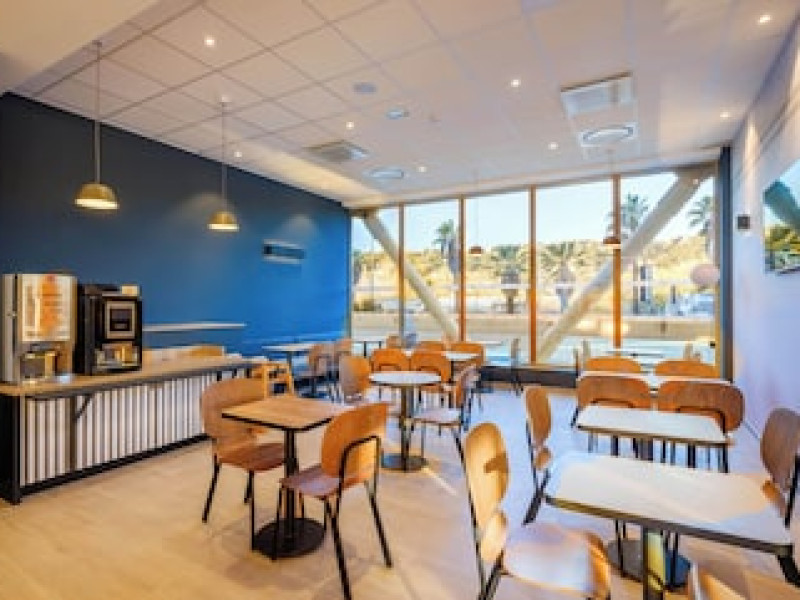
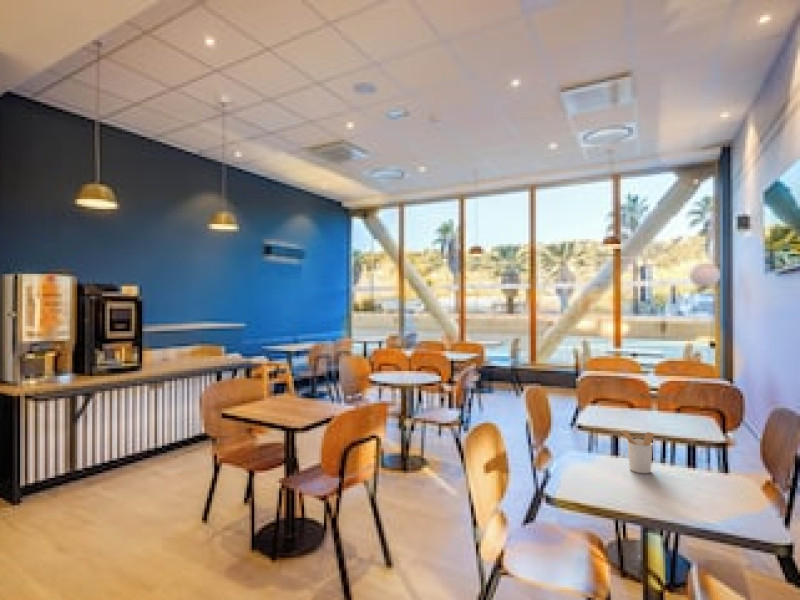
+ utensil holder [620,429,655,474]
